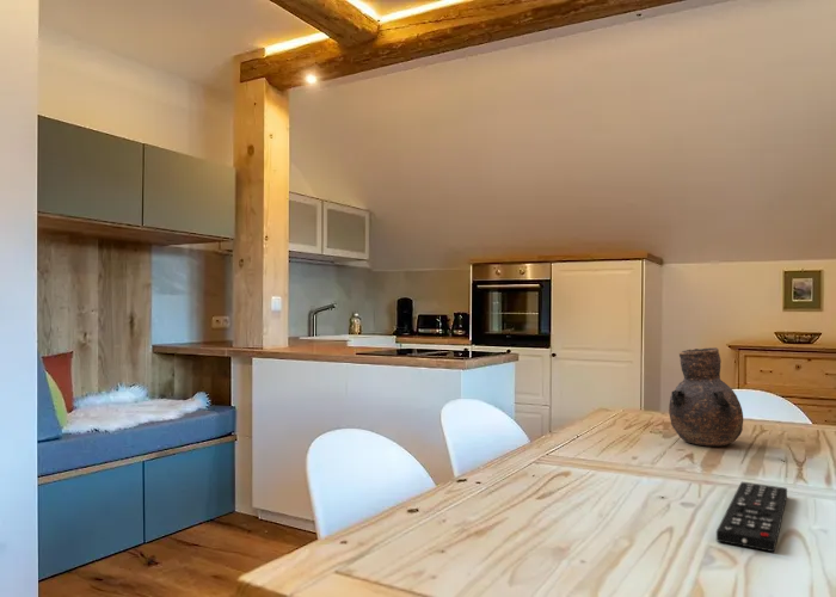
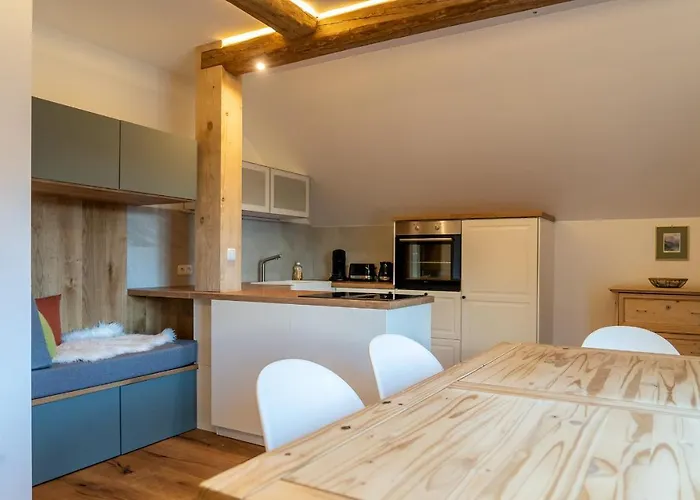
- remote control [715,481,788,553]
- vase [668,346,744,448]
